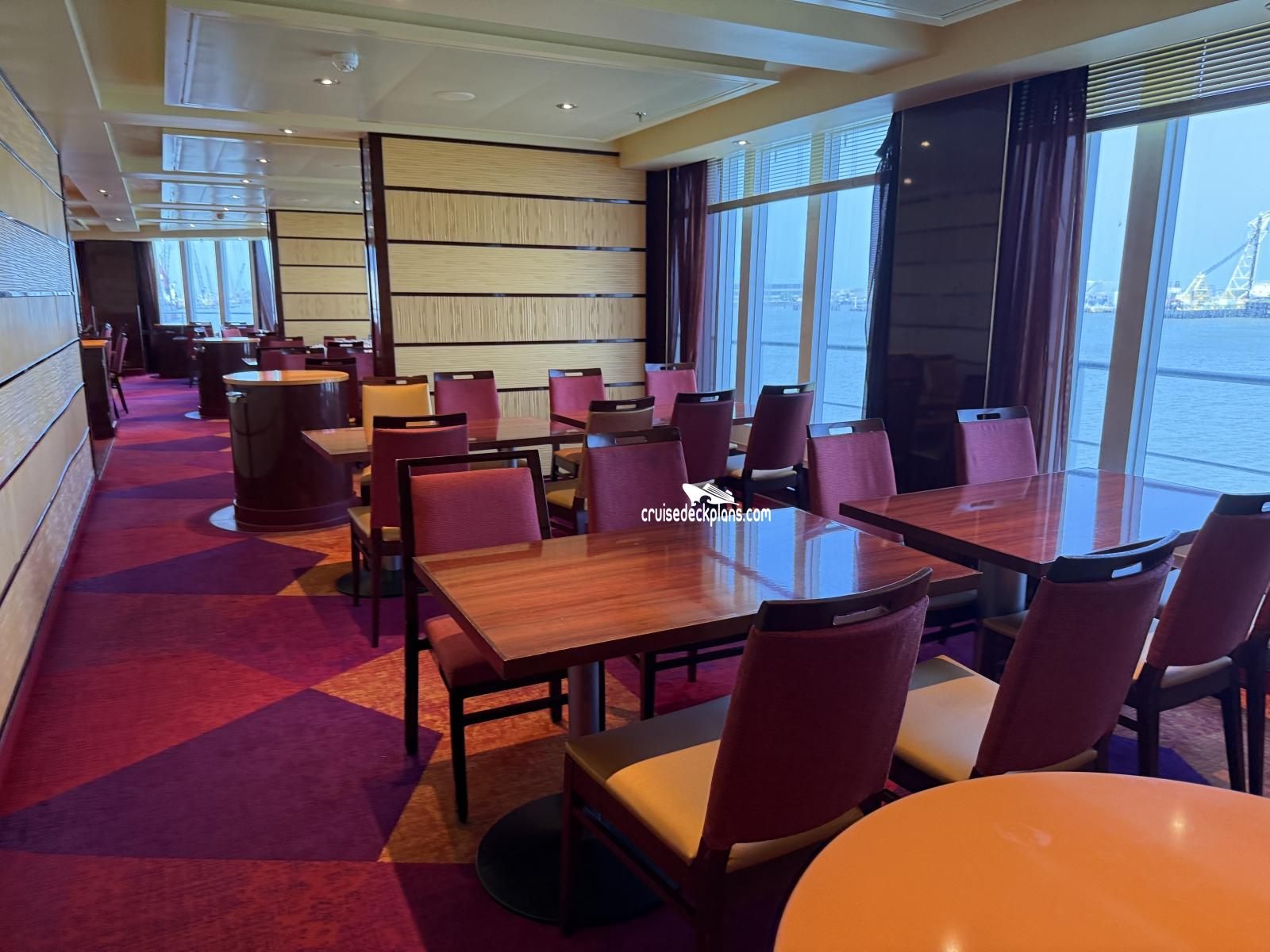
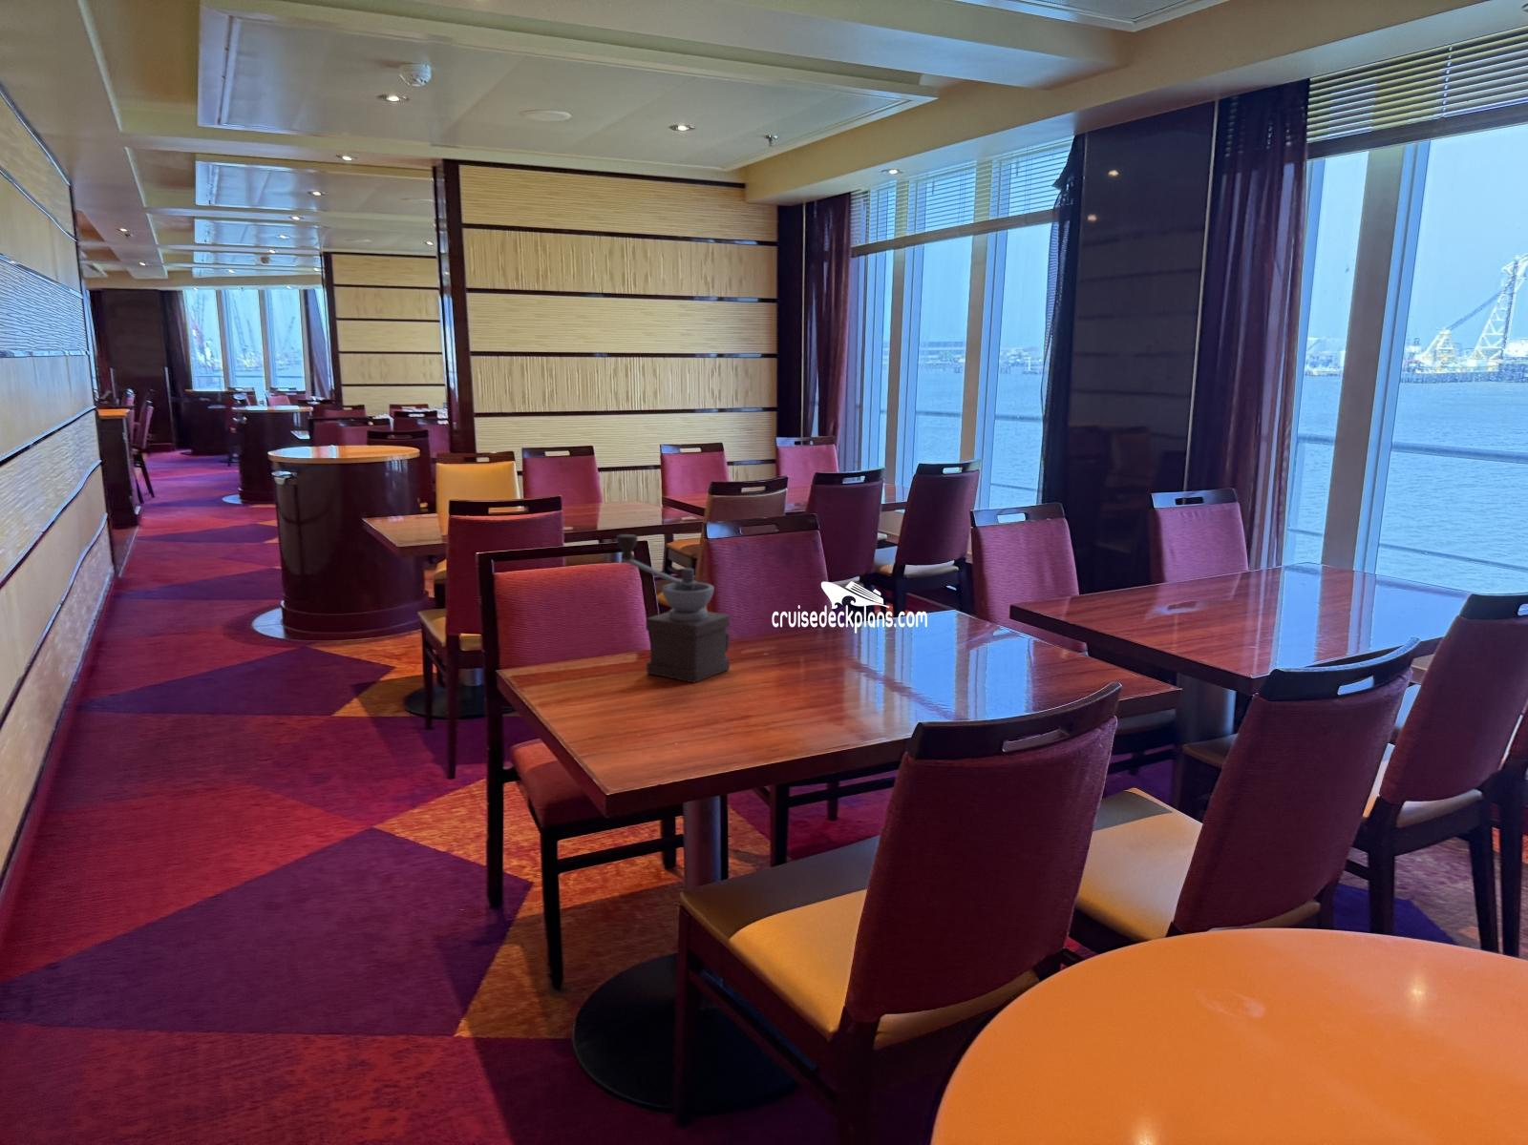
+ coffee grinder [615,533,730,684]
